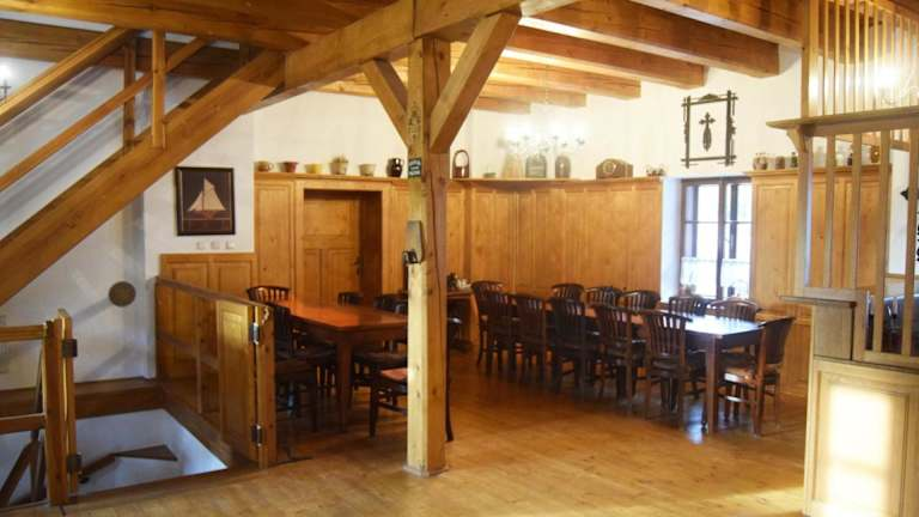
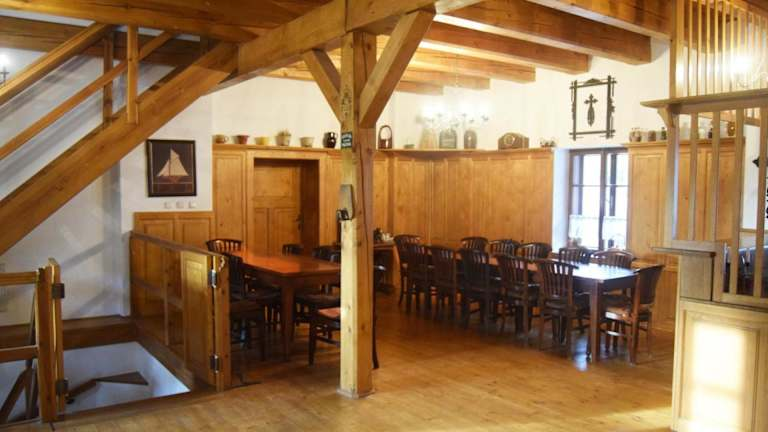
- decorative plate [106,280,138,309]
